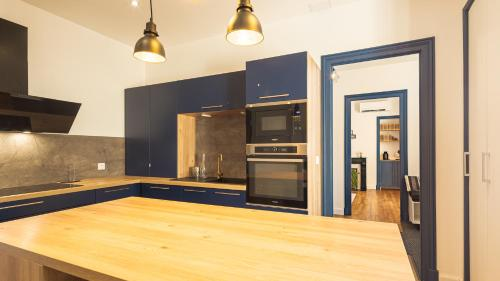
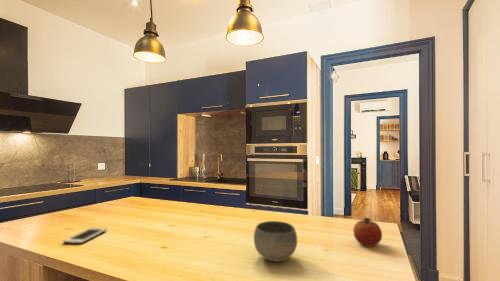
+ fruit [352,217,383,247]
+ cell phone [63,227,108,245]
+ bowl [253,220,298,262]
